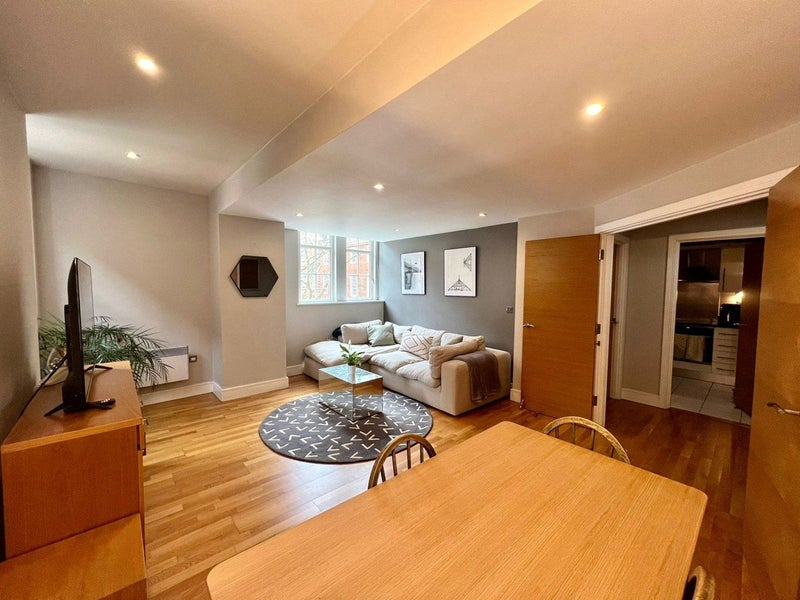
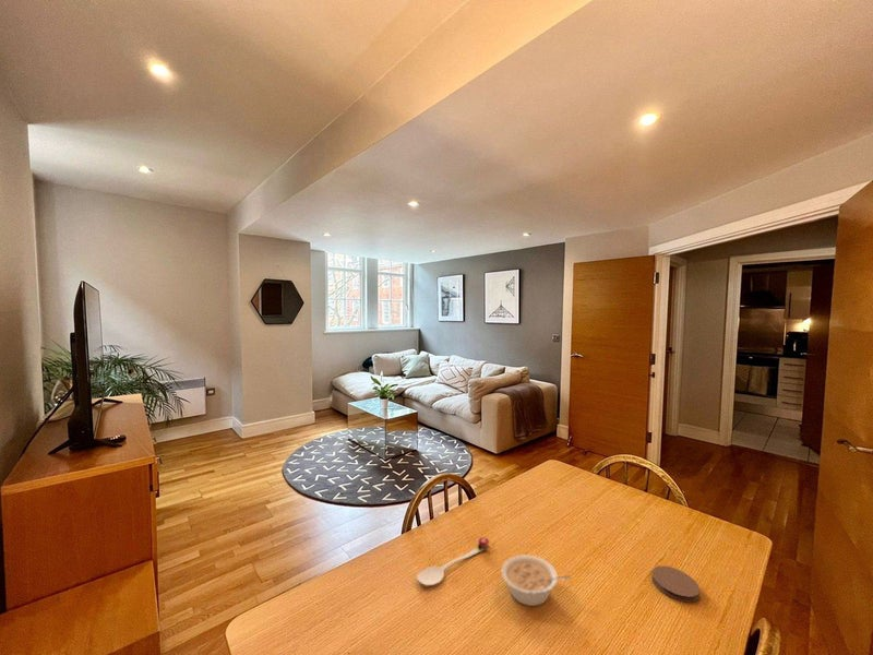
+ coaster [650,564,701,604]
+ legume [501,553,572,607]
+ spoon [416,536,491,587]
